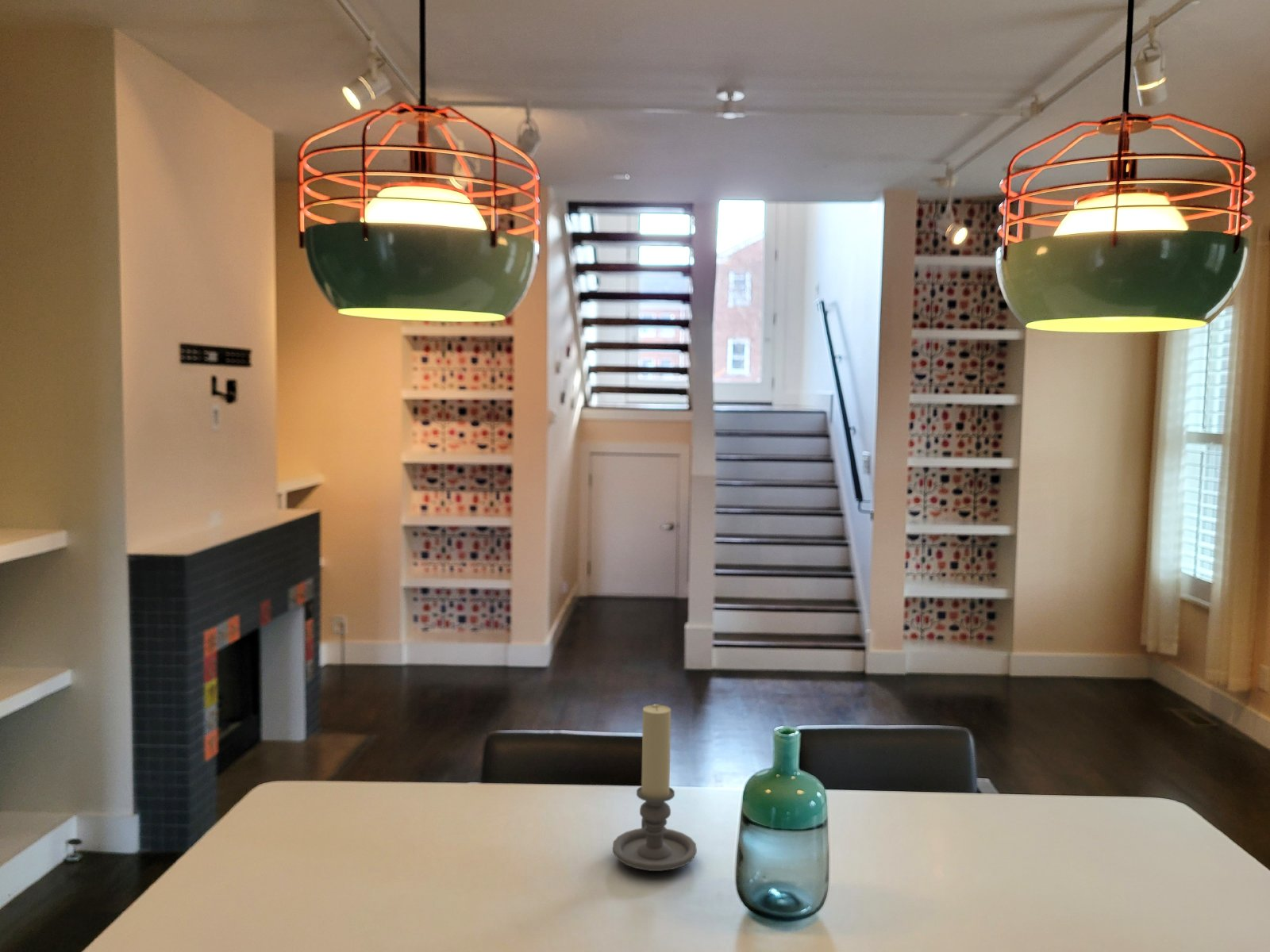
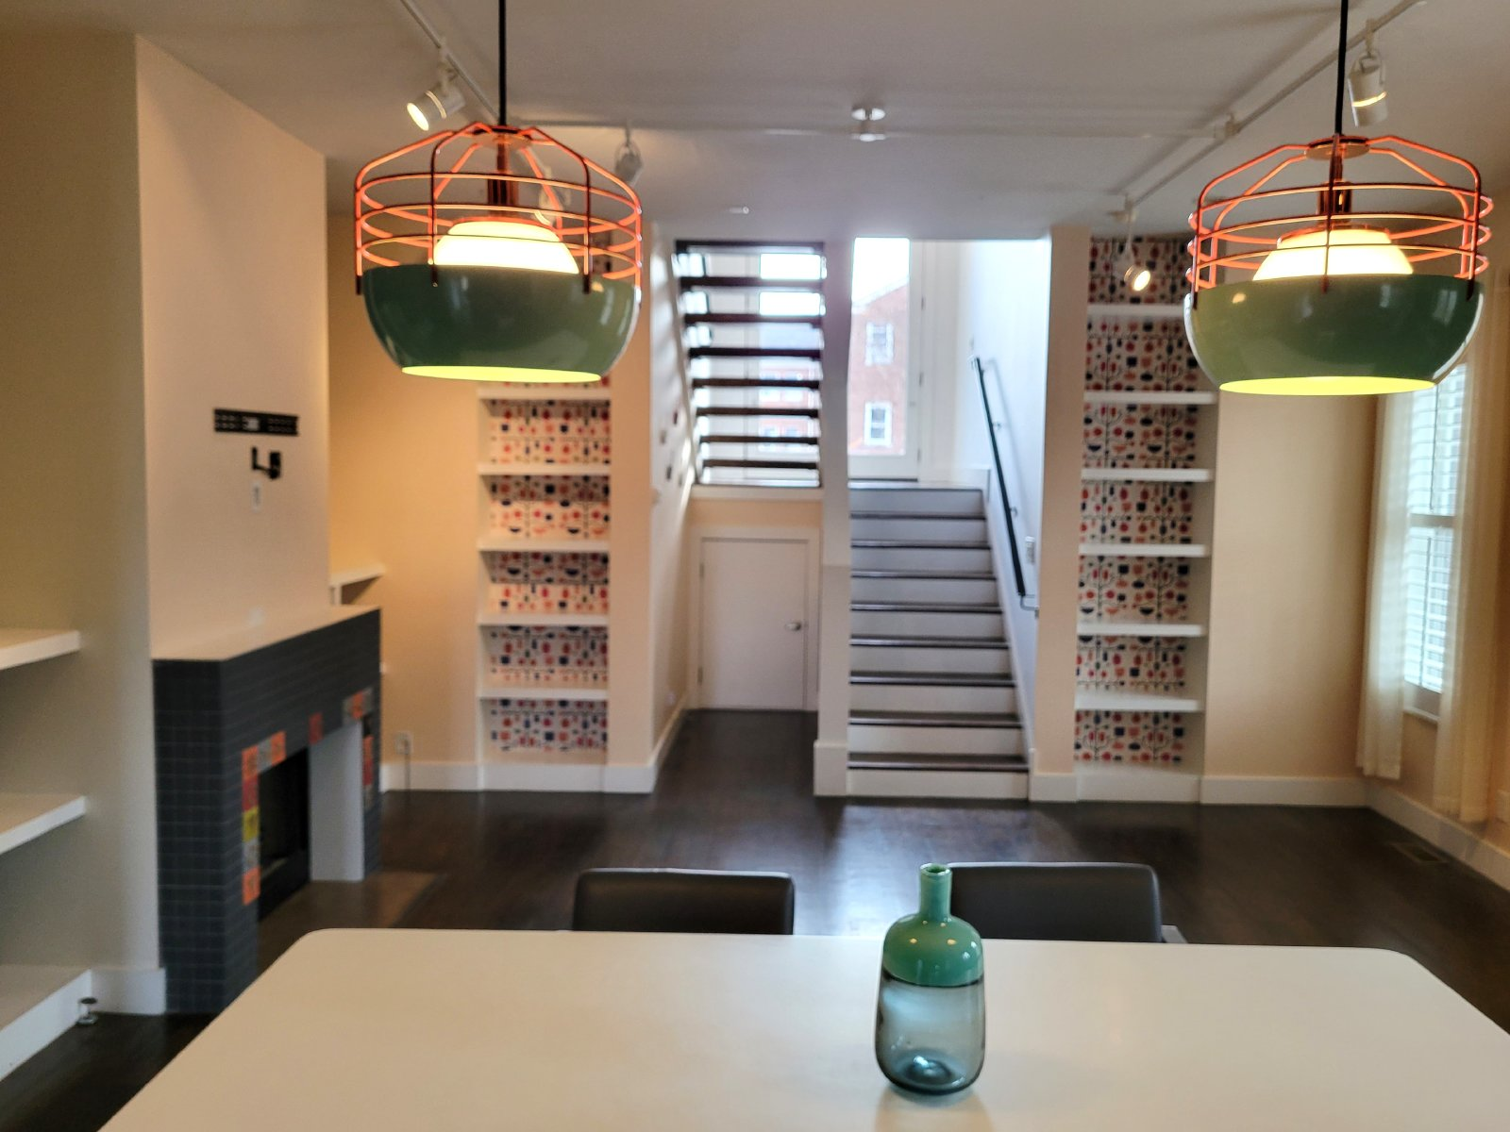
- candle holder [612,704,698,872]
